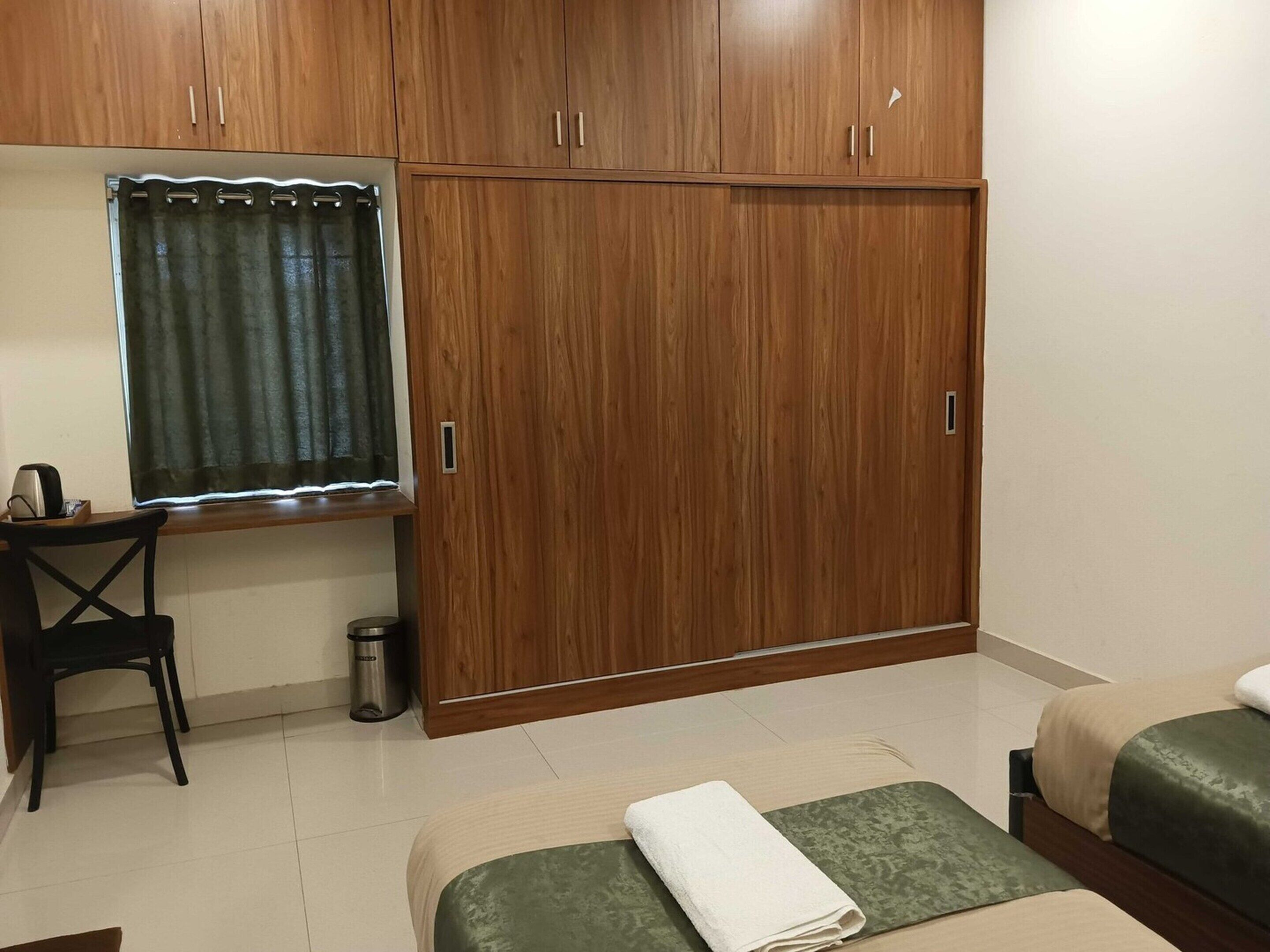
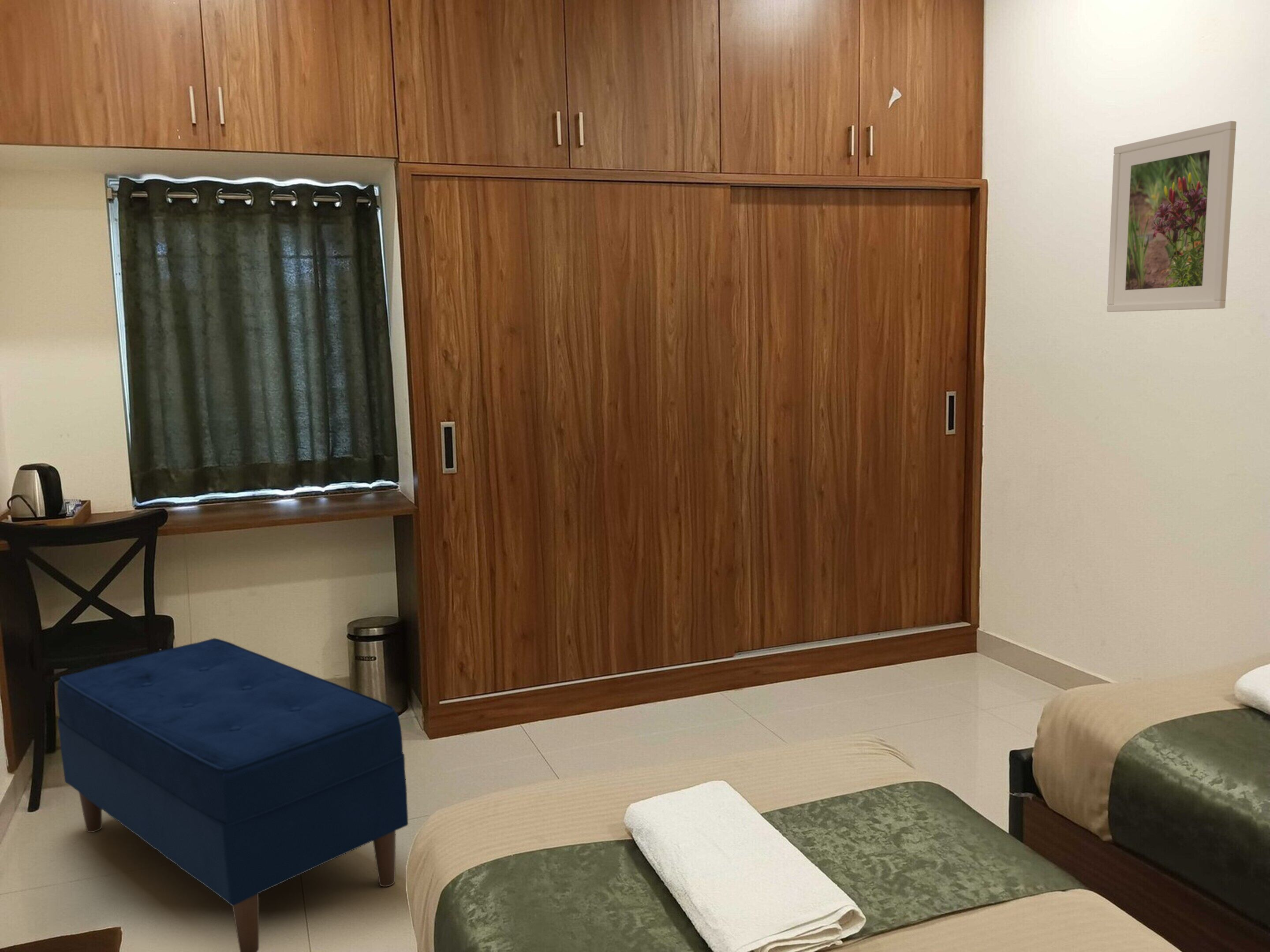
+ bench [57,638,409,952]
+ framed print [1106,120,1237,312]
